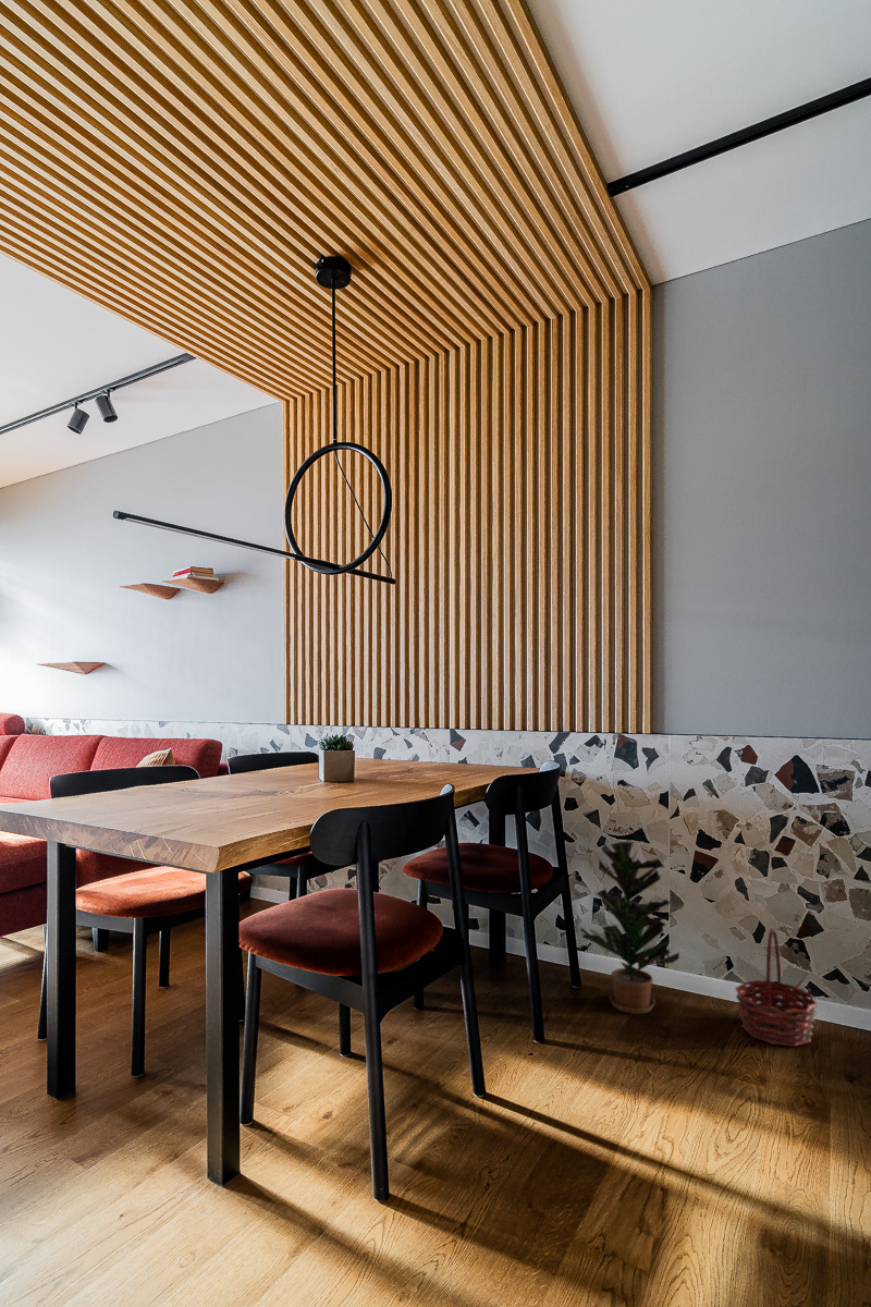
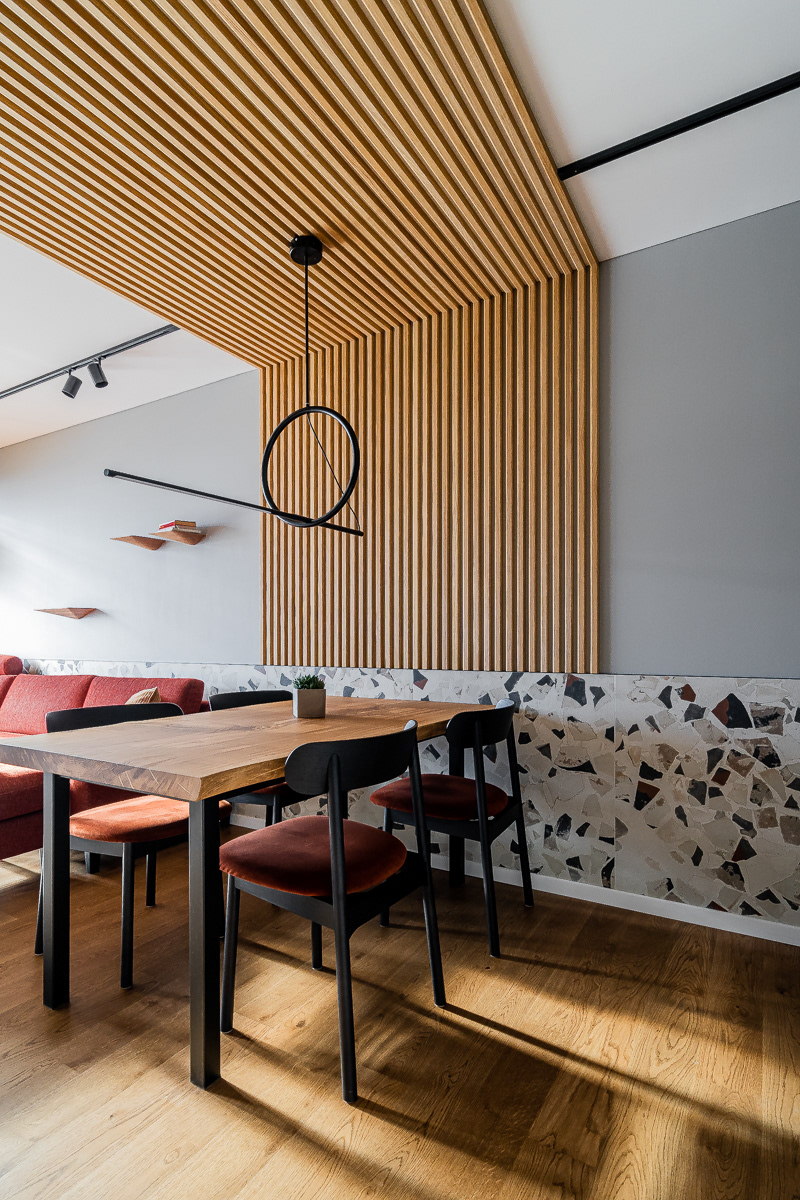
- basket [734,928,819,1048]
- potted plant [579,841,680,1015]
